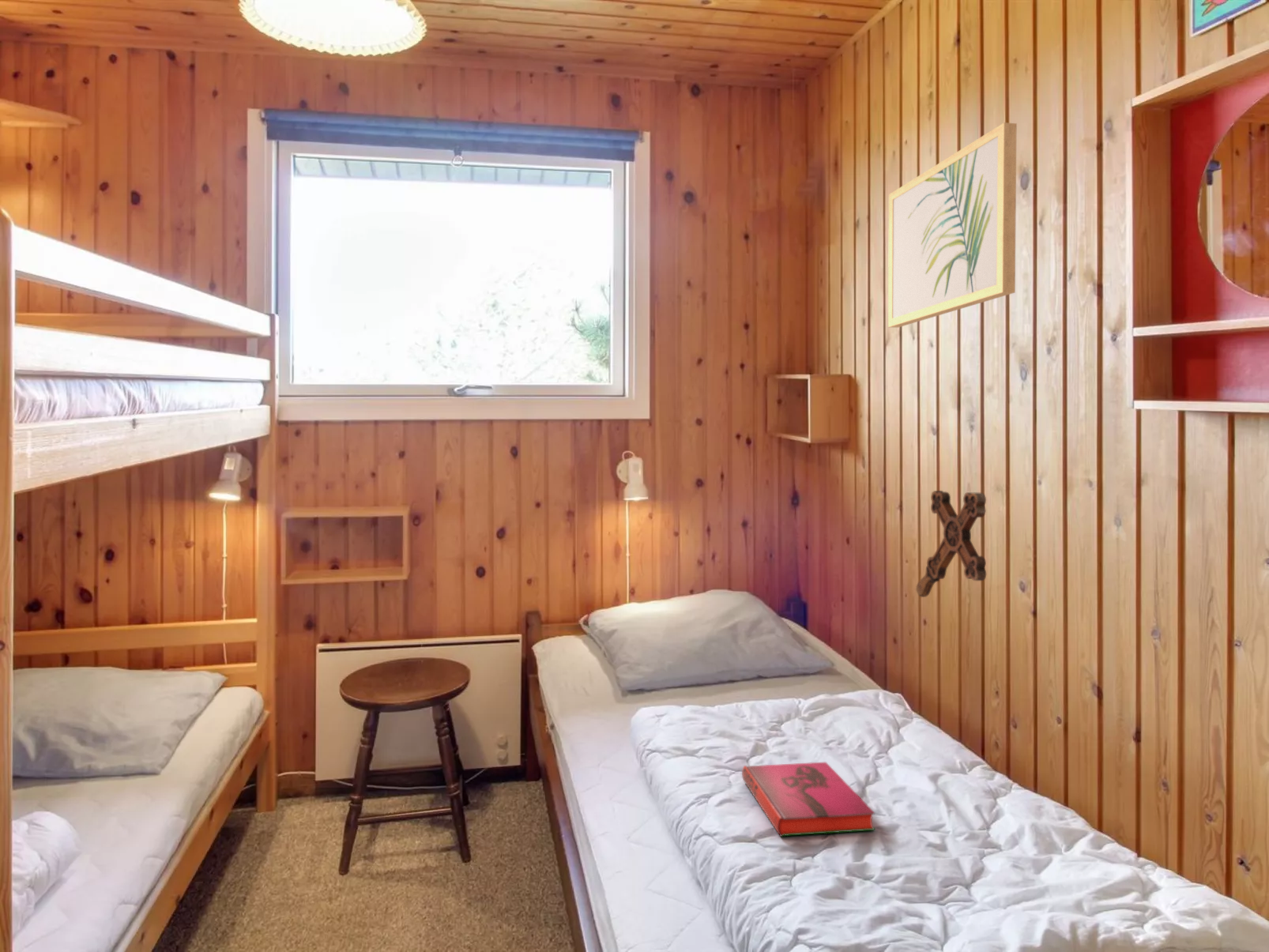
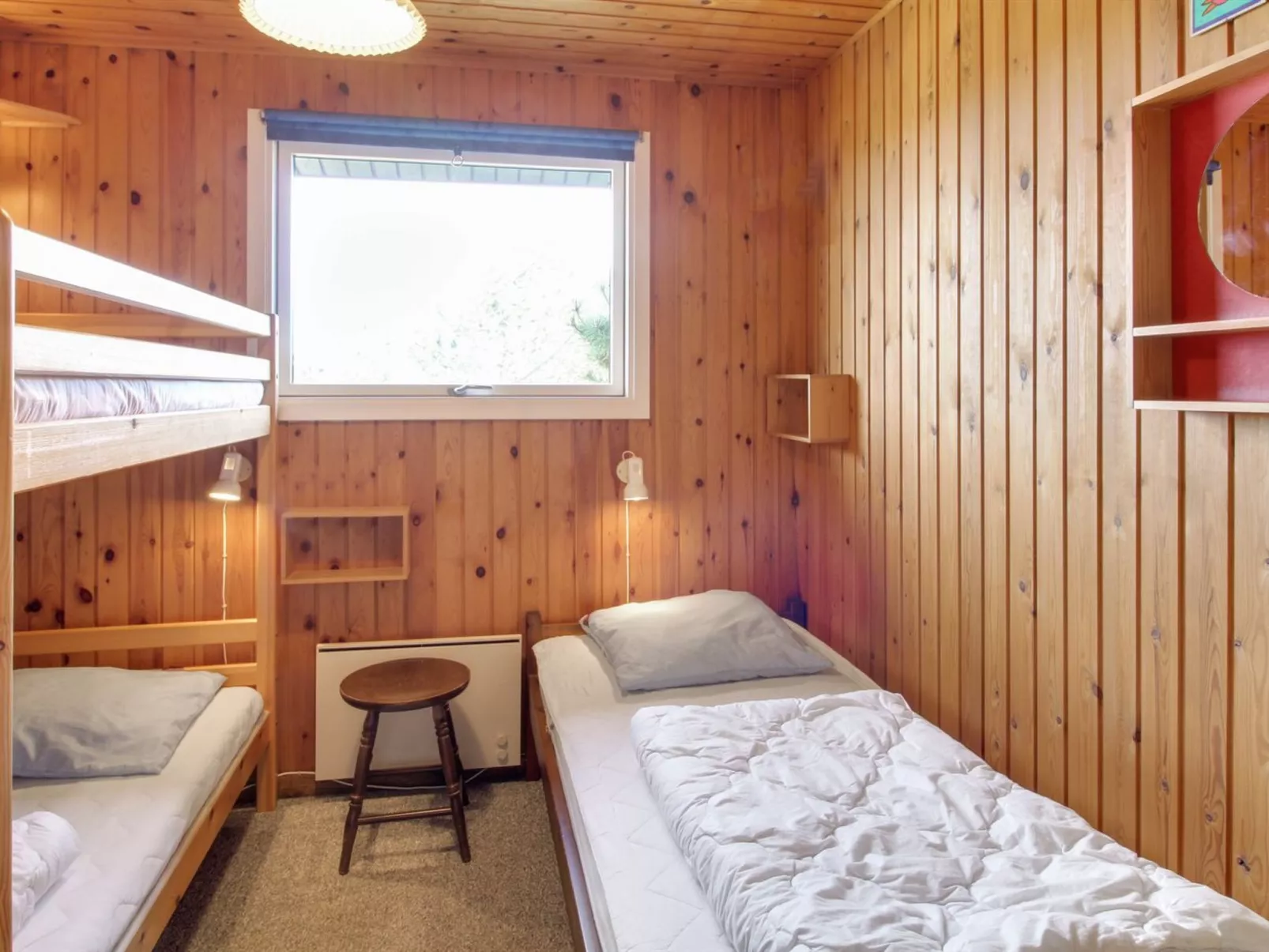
- hardback book [741,762,876,837]
- wall art [887,122,1018,329]
- decorative cross [915,490,987,598]
